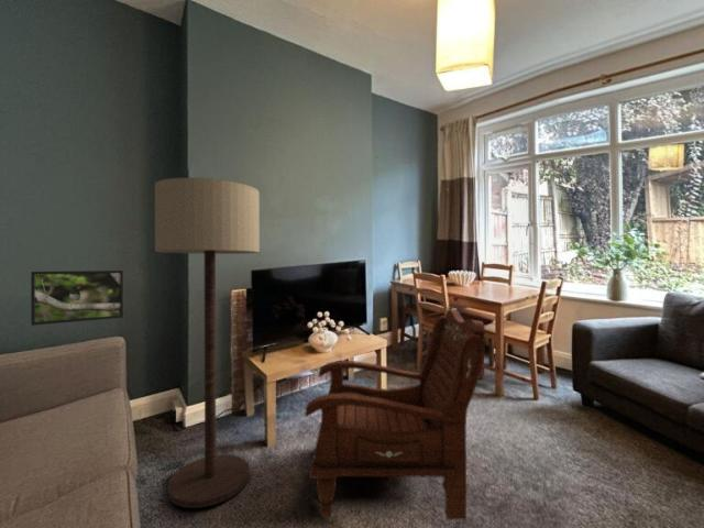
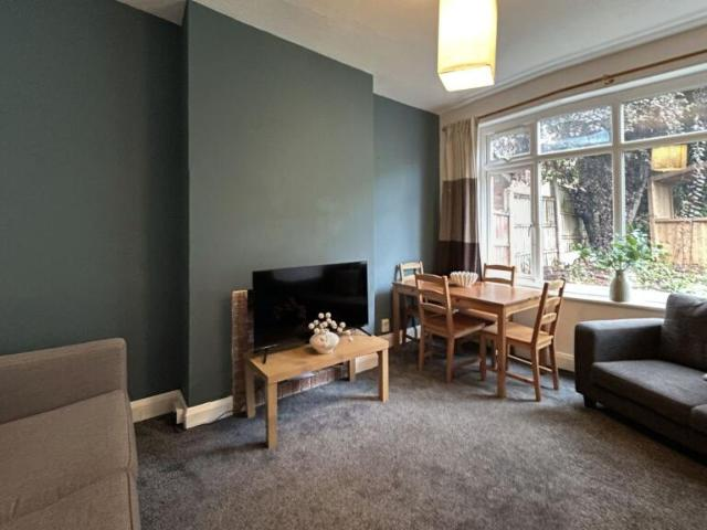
- armchair [304,308,486,520]
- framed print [30,270,124,327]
- floor lamp [154,177,261,509]
